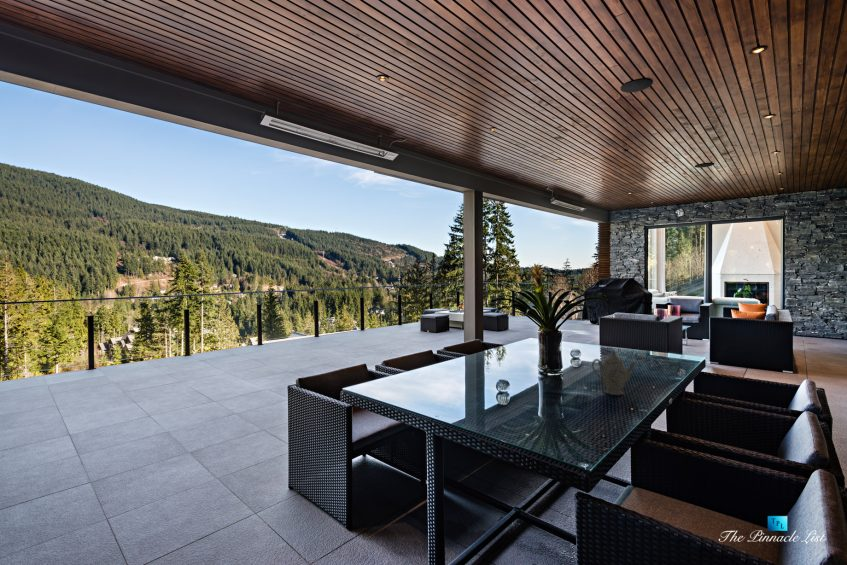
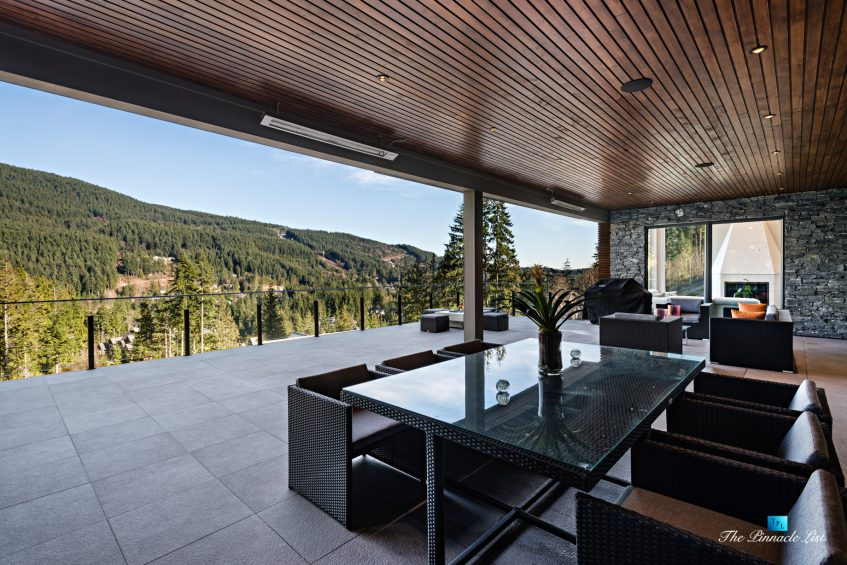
- chinaware [591,349,638,396]
